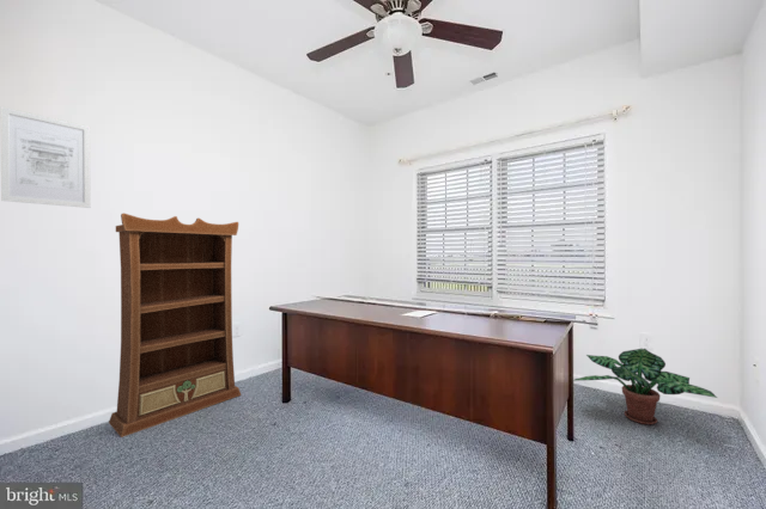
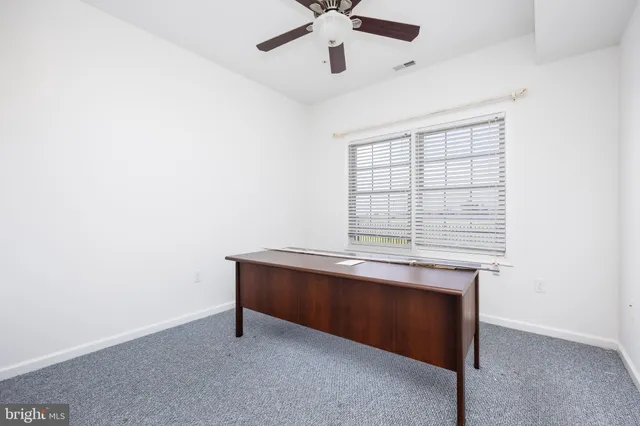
- bookcase [108,213,242,439]
- wall art [0,105,91,209]
- potted plant [572,348,718,425]
